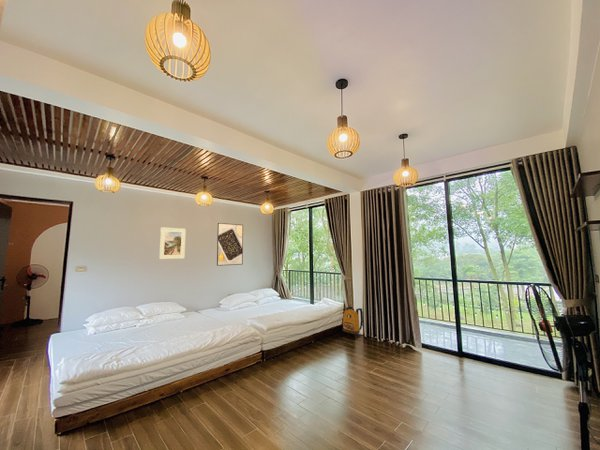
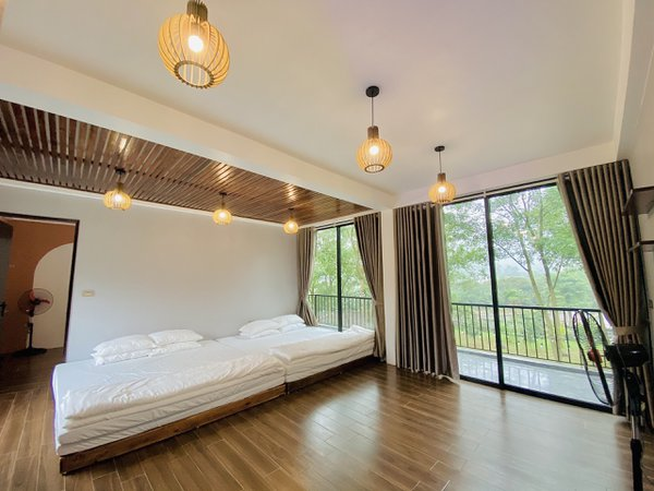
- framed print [216,222,244,267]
- backpack [342,306,364,338]
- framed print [158,226,187,260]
